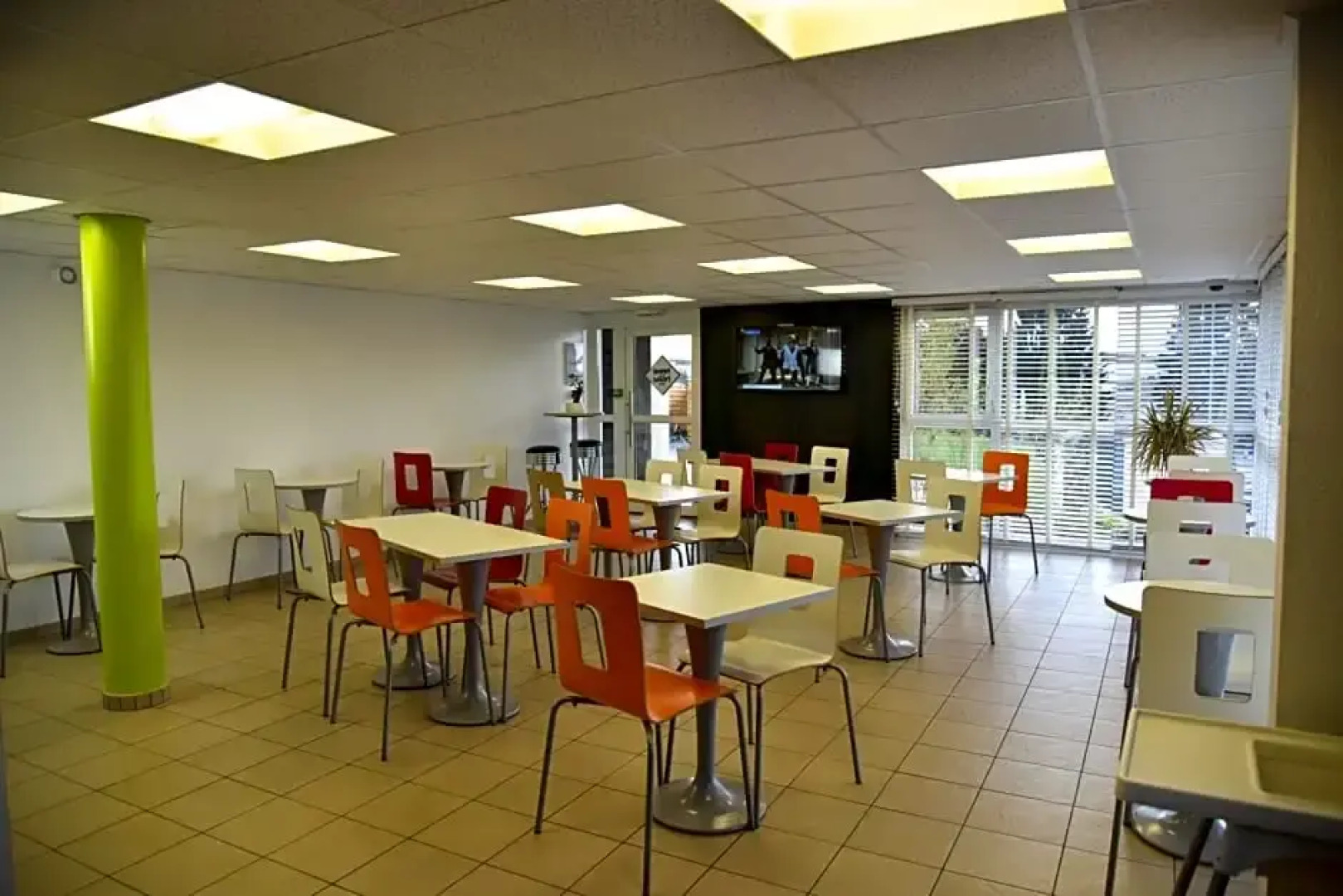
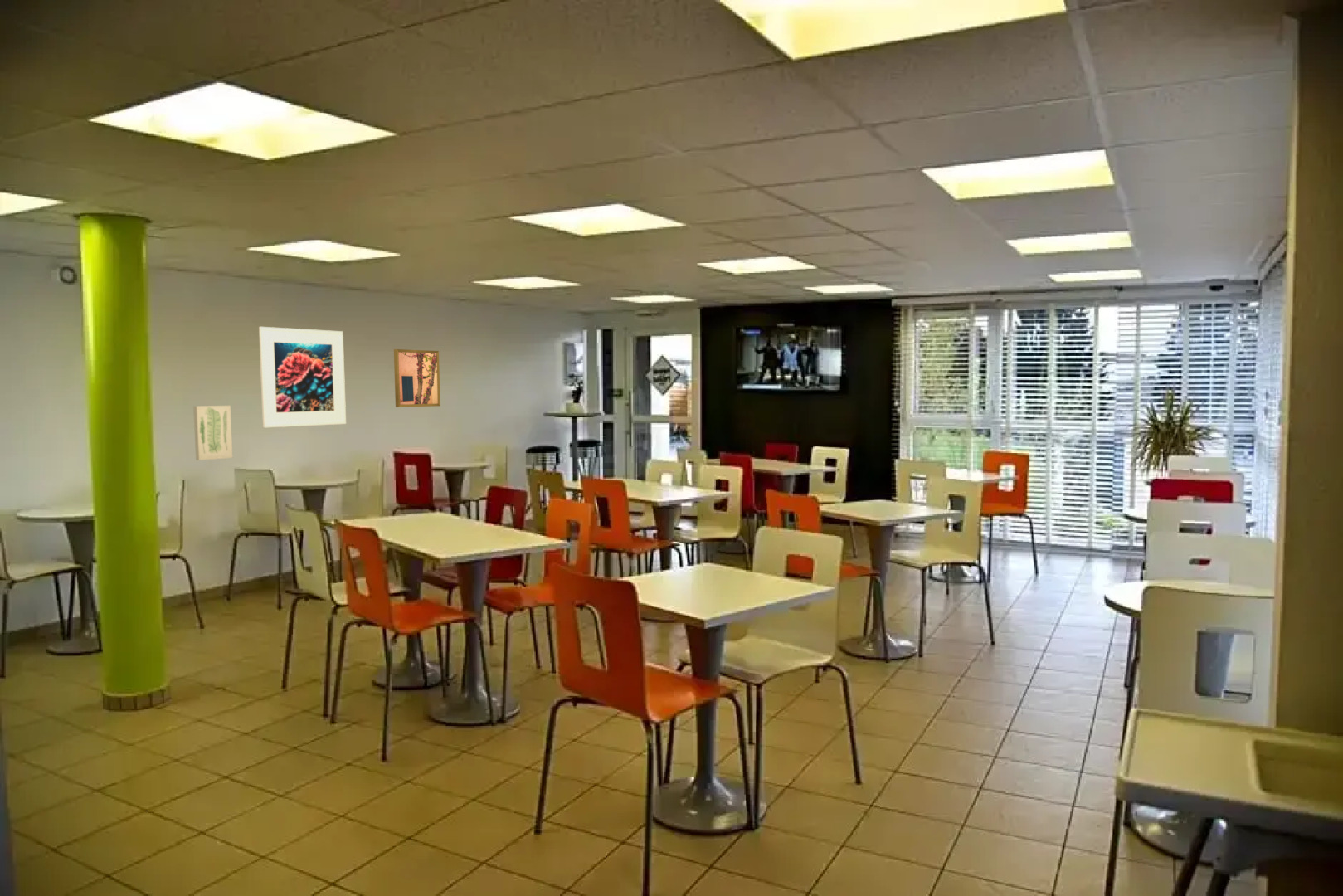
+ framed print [258,326,347,428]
+ wall art [192,405,233,461]
+ wall art [393,348,441,408]
